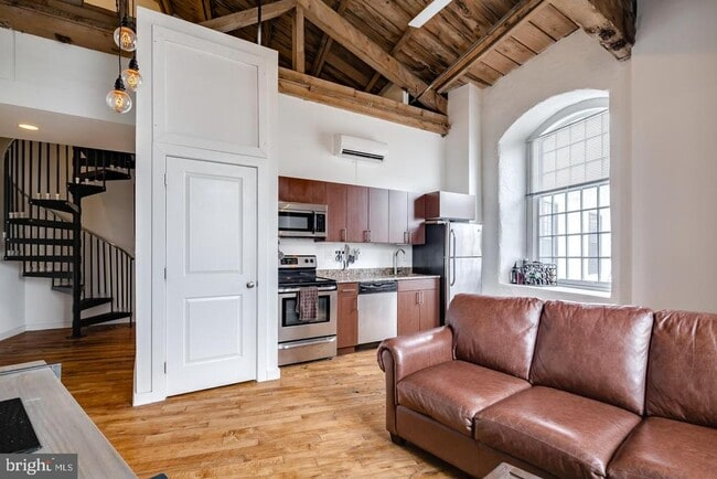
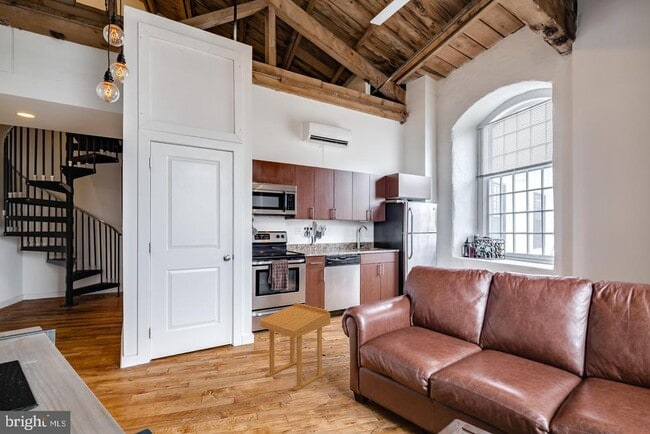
+ side table [259,302,331,392]
